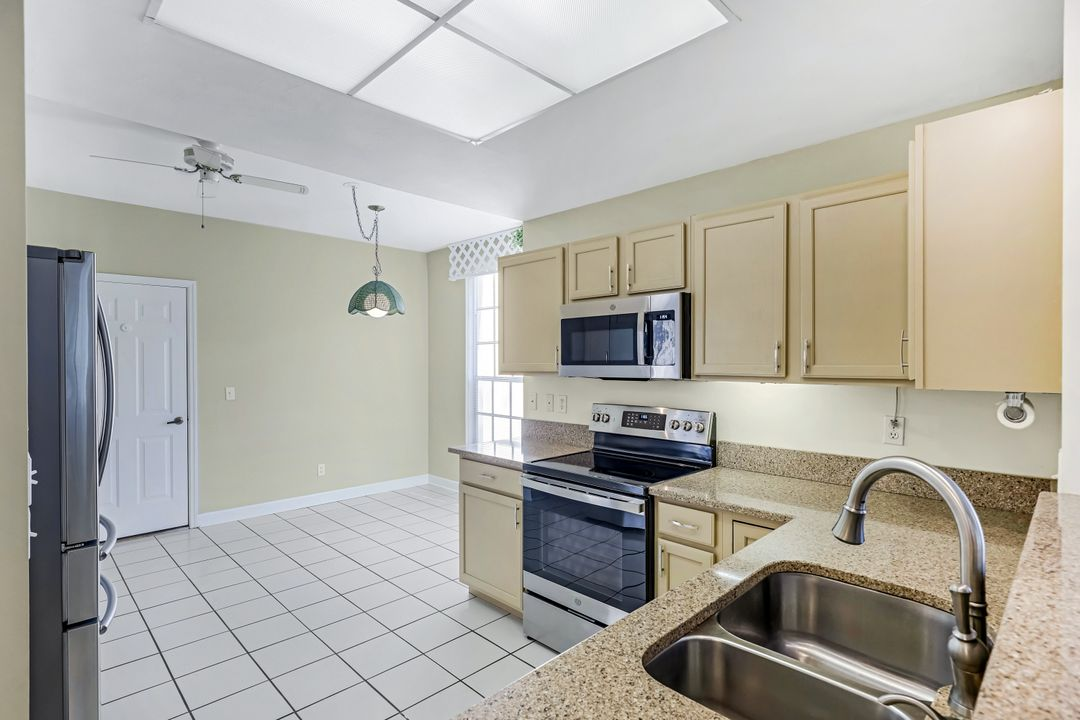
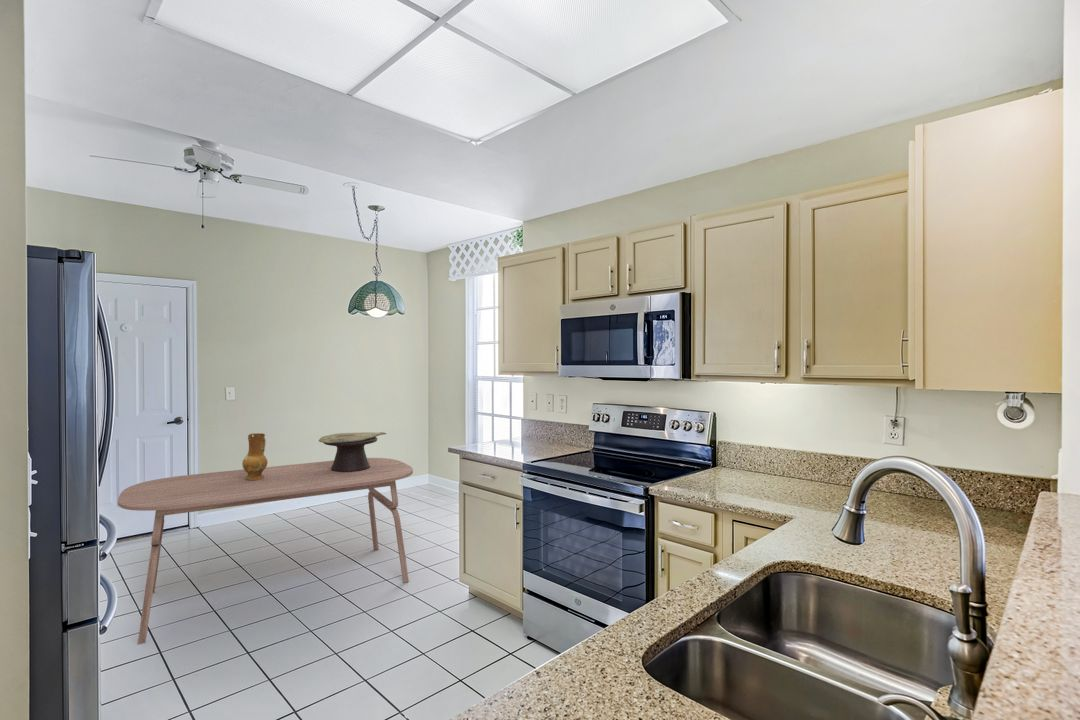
+ decorative bowl [318,431,387,472]
+ ceramic jug [241,432,268,480]
+ dining table [117,457,414,645]
